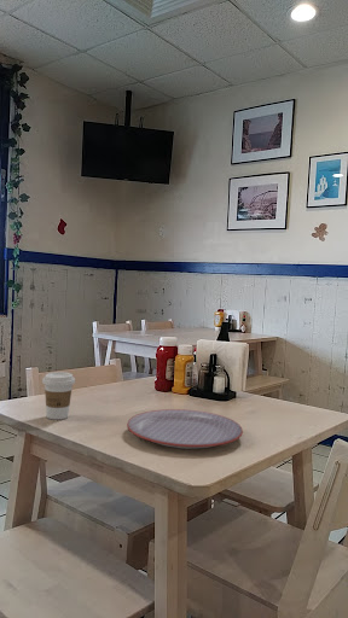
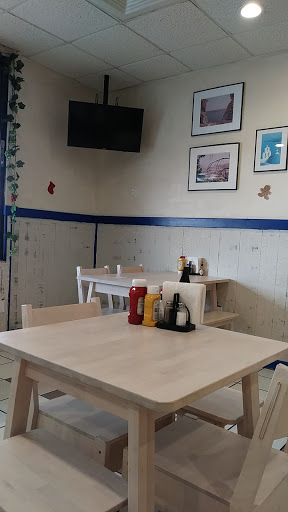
- coffee cup [41,371,76,421]
- plate [126,408,244,450]
